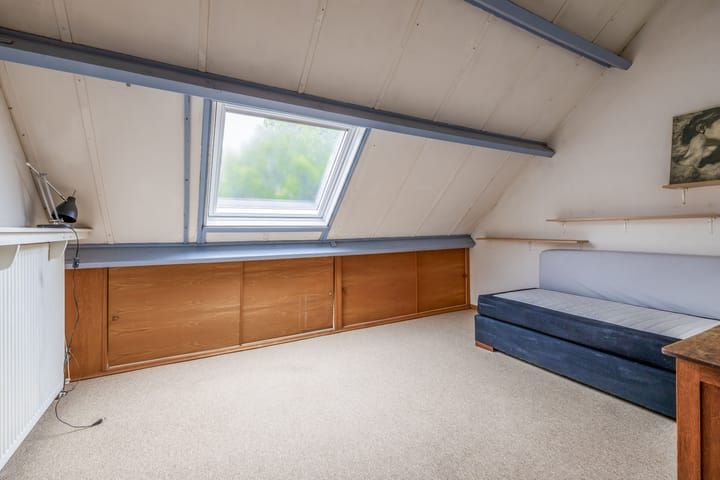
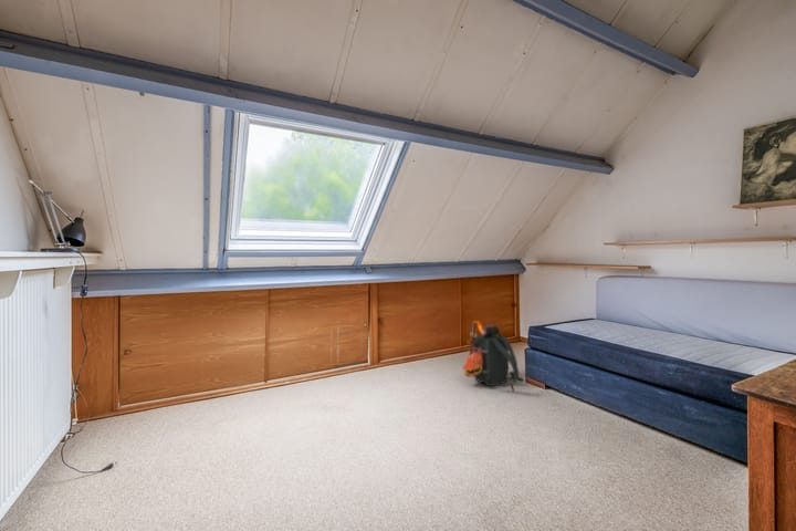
+ backpack [461,320,525,393]
